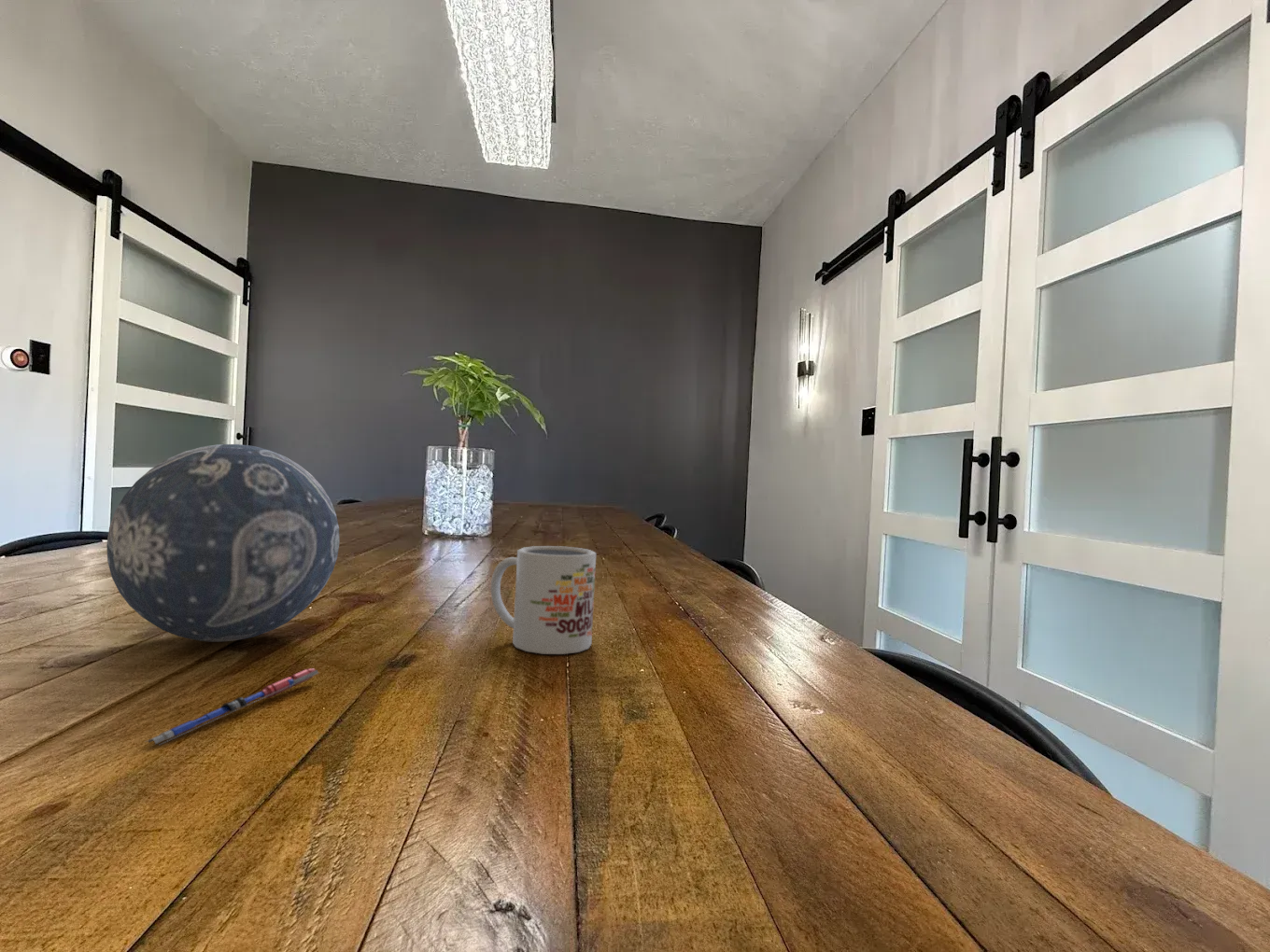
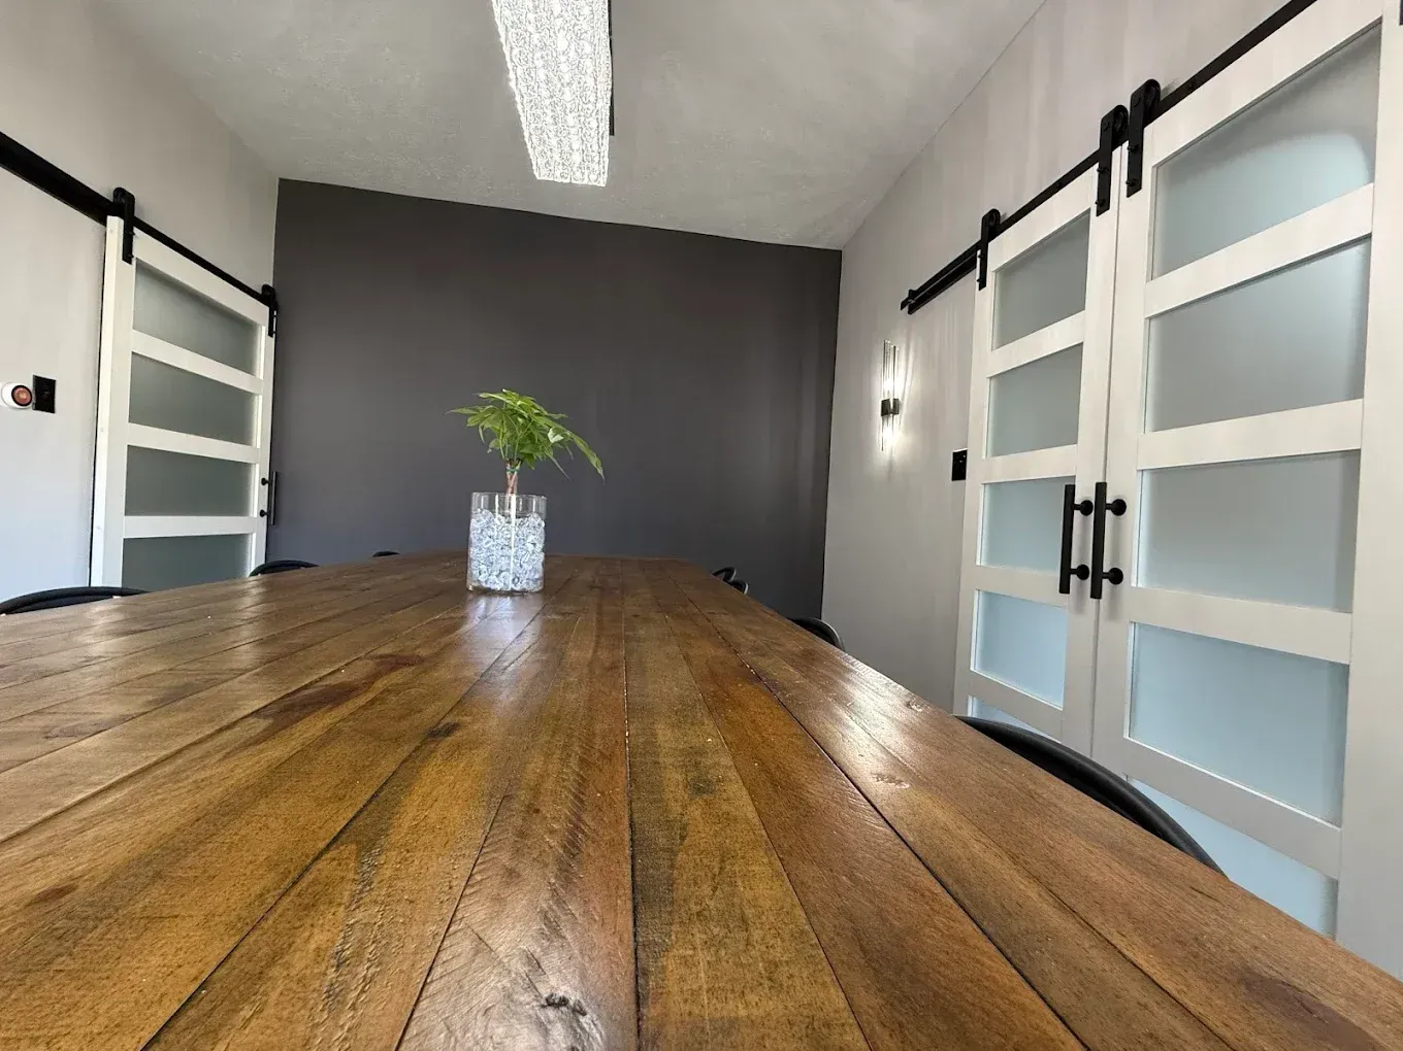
- pen [144,667,319,746]
- mug [490,545,597,655]
- decorative ball [106,443,340,643]
